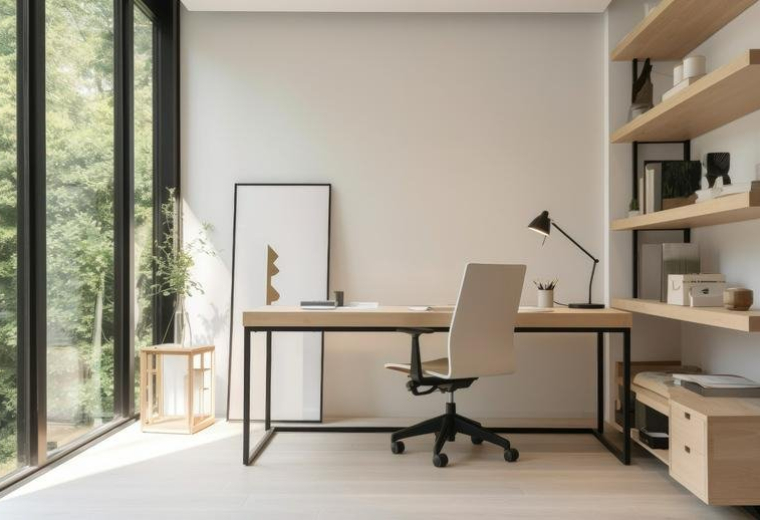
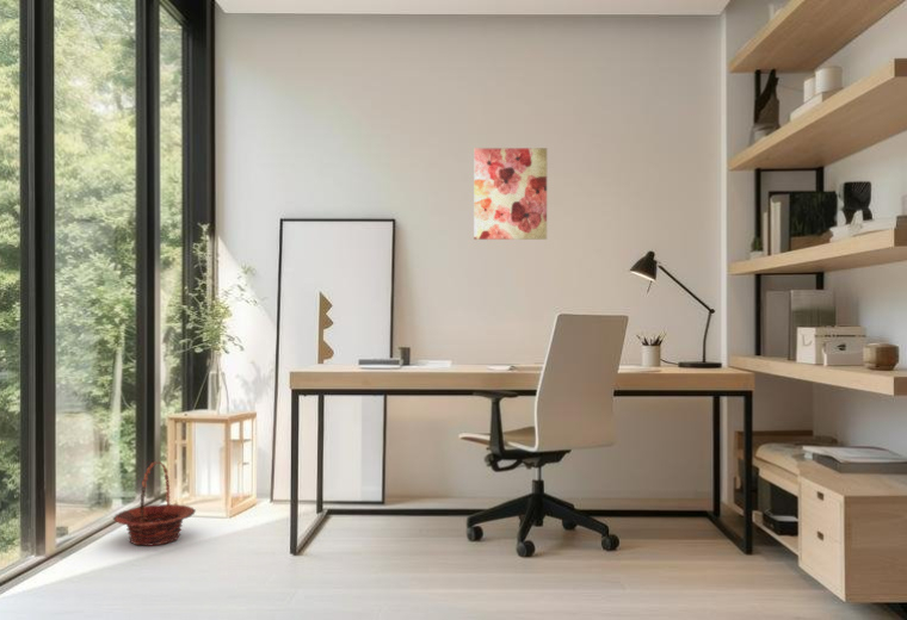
+ basket [112,460,197,547]
+ wall art [473,147,548,241]
